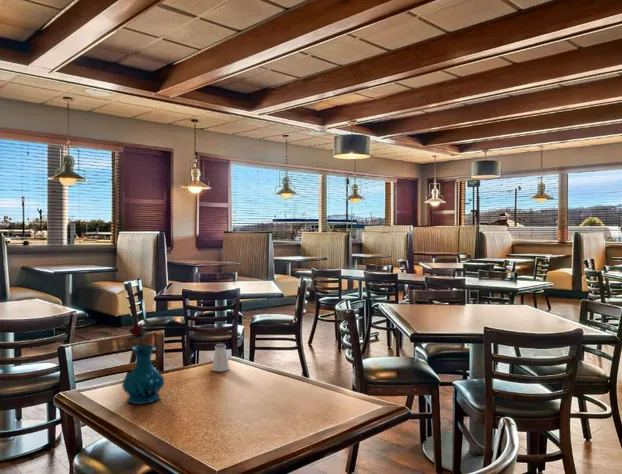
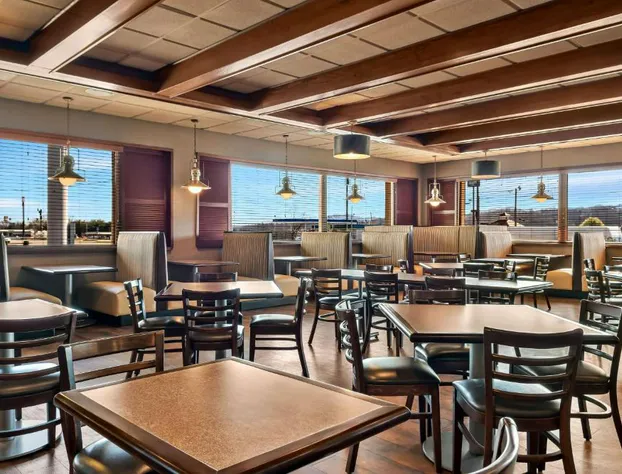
- vase [115,322,165,406]
- saltshaker [211,343,231,372]
